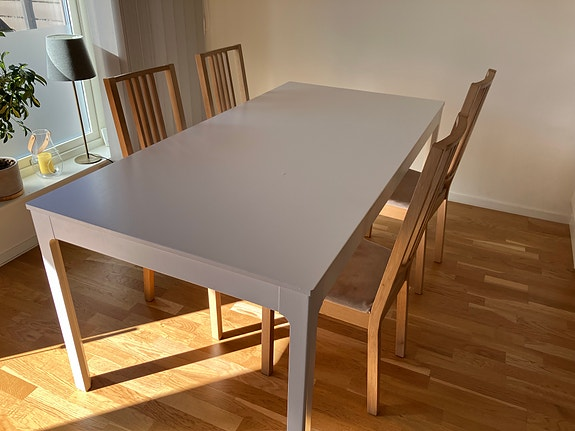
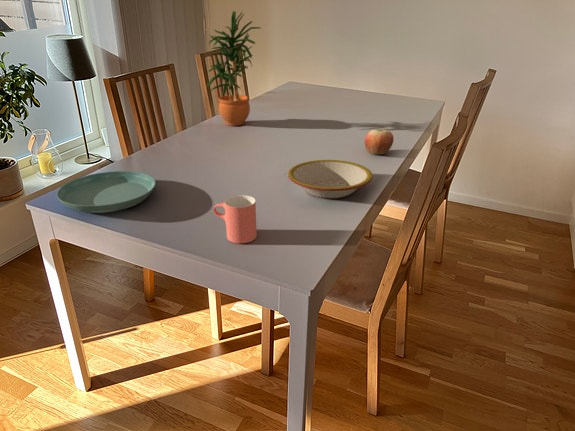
+ cup [213,194,258,244]
+ saucer [56,170,156,214]
+ apple [364,128,395,155]
+ potted plant [206,10,263,127]
+ bowl [287,159,373,199]
